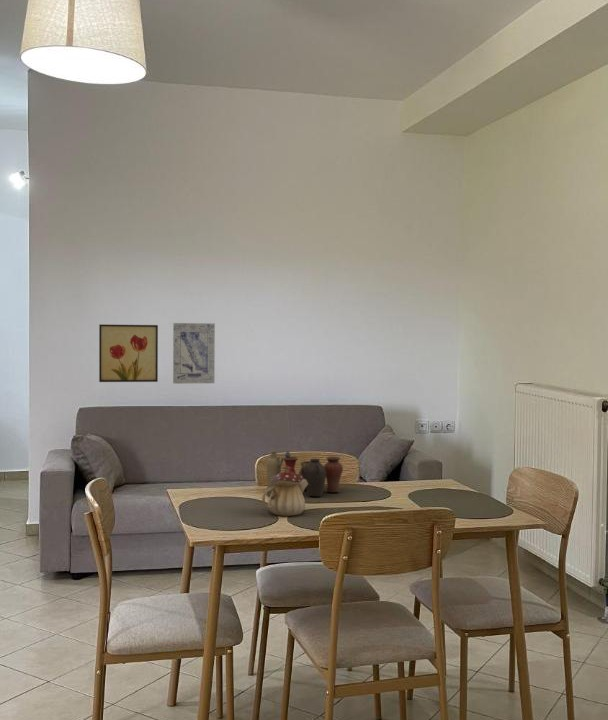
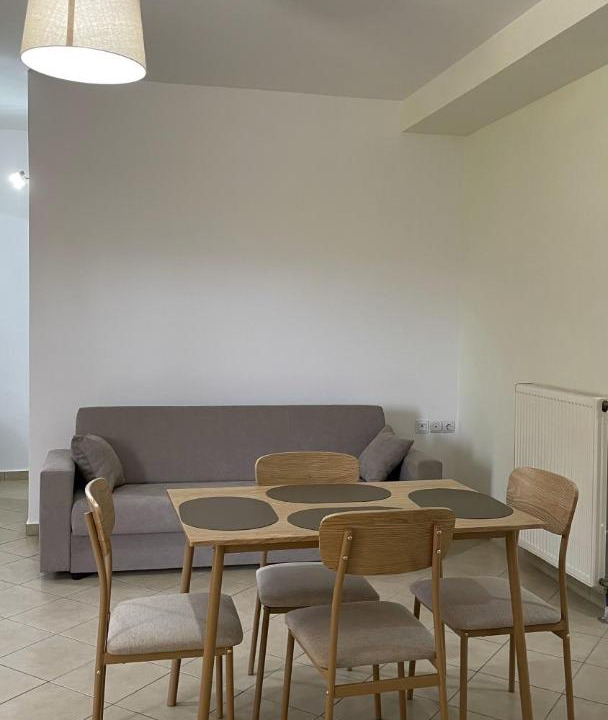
- wall art [172,322,216,385]
- teapot [261,465,308,517]
- wall art [98,323,159,383]
- vase [266,451,344,497]
